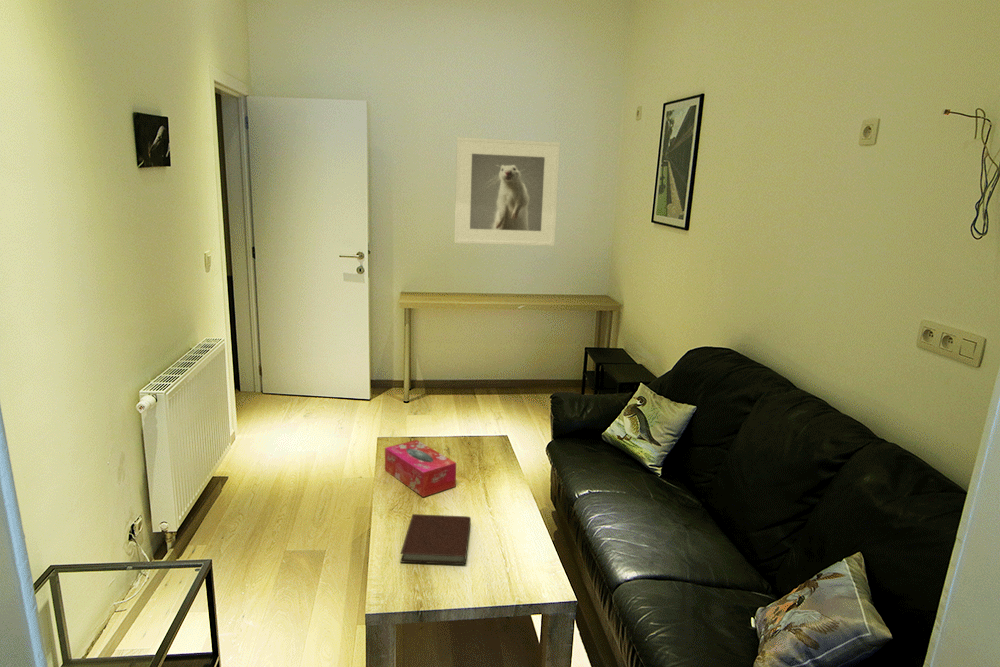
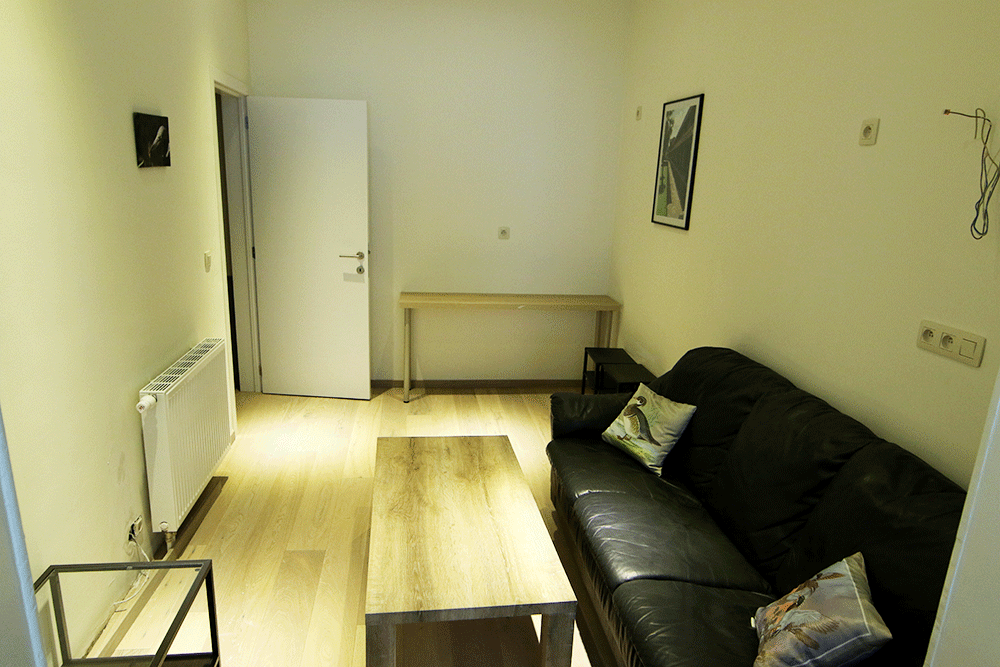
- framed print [454,136,561,247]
- tissue box [384,439,457,498]
- notebook [399,513,472,566]
